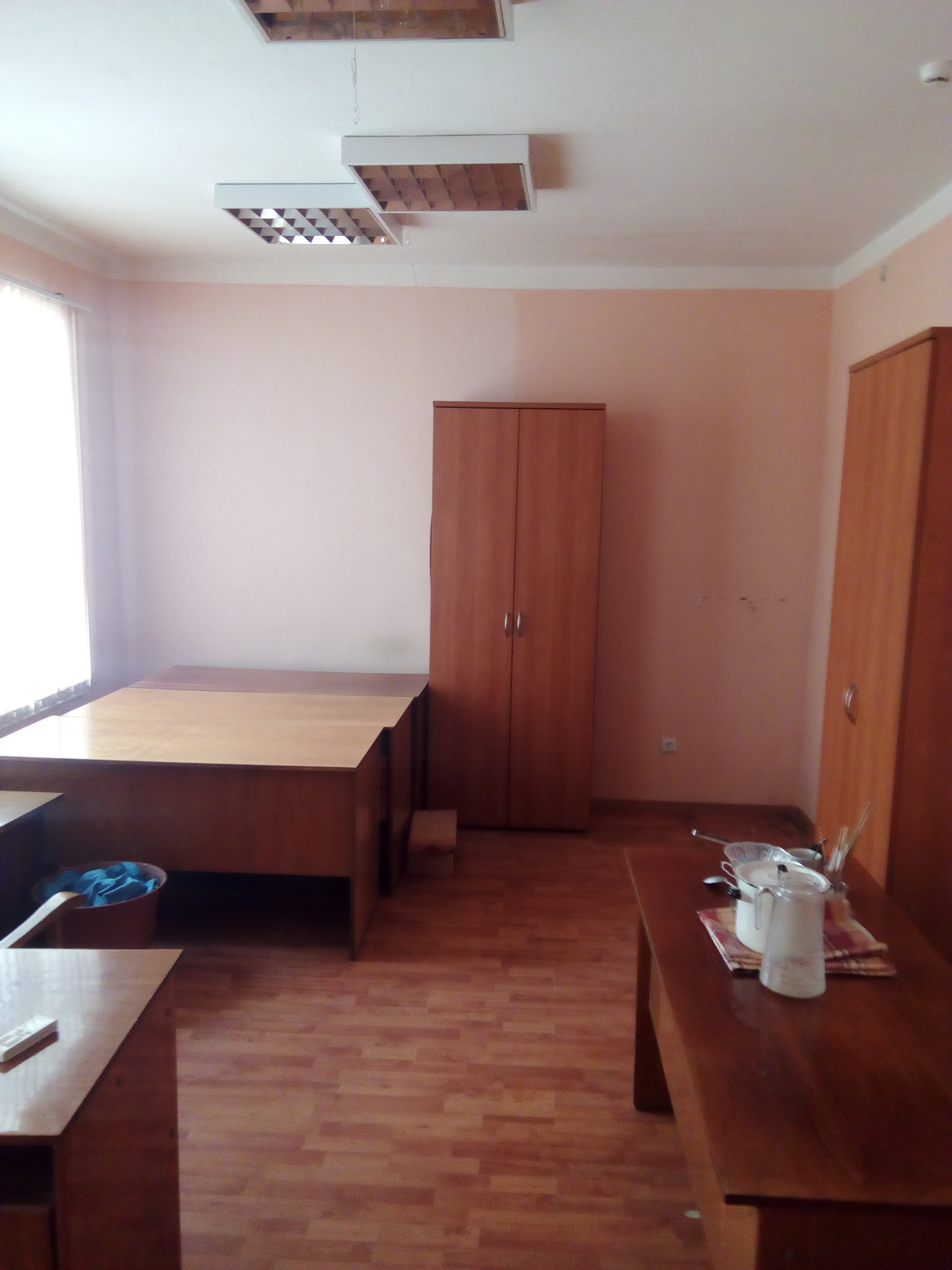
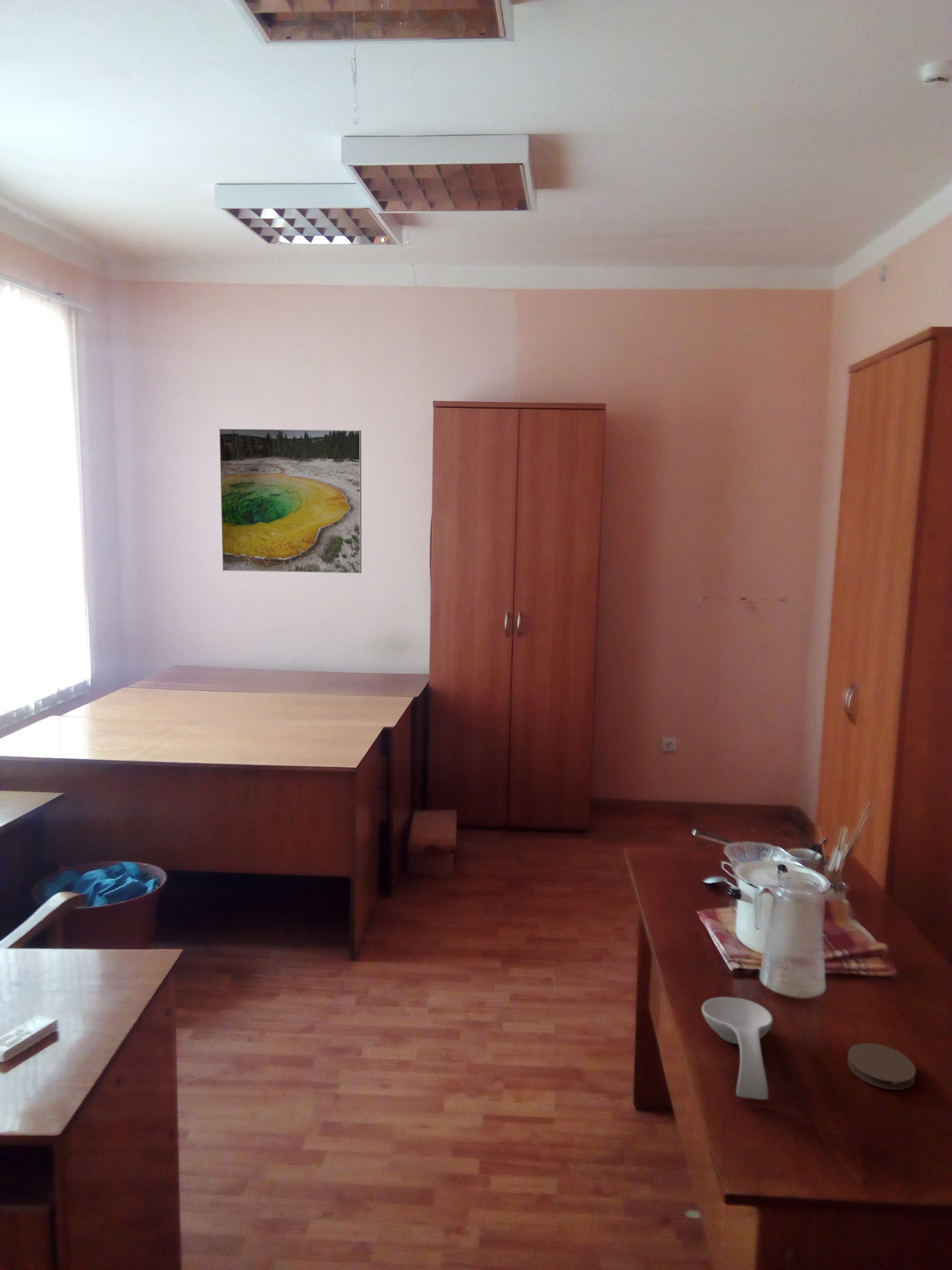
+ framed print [219,428,362,574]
+ coaster [847,1043,916,1090]
+ spoon rest [701,996,773,1100]
